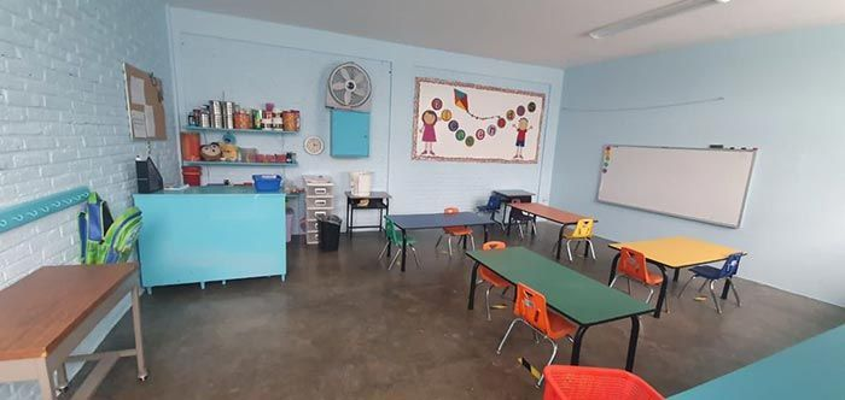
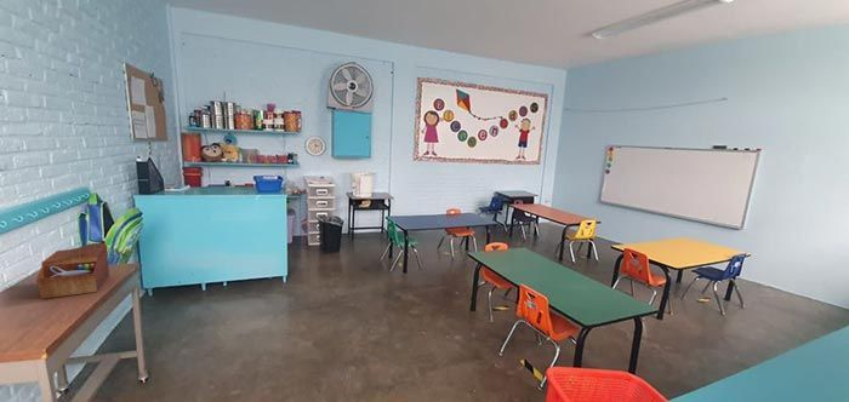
+ sewing box [35,242,110,299]
